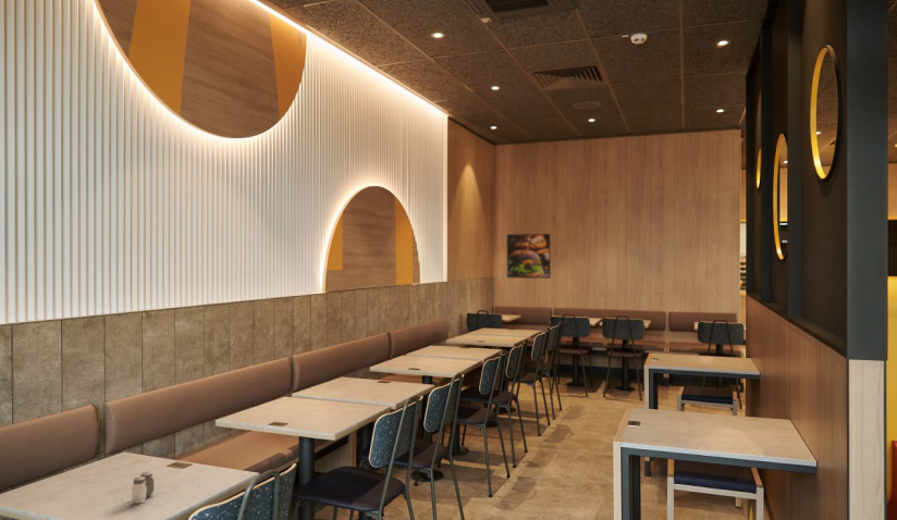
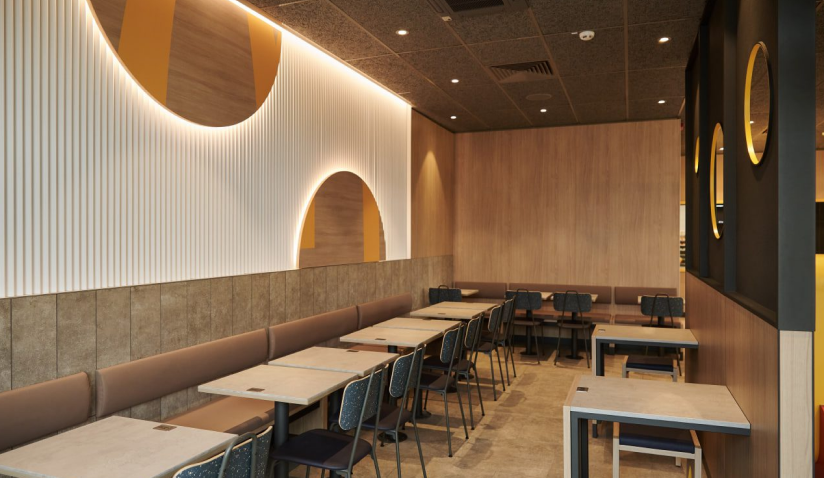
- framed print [506,233,552,280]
- salt and pepper shaker [131,471,155,505]
